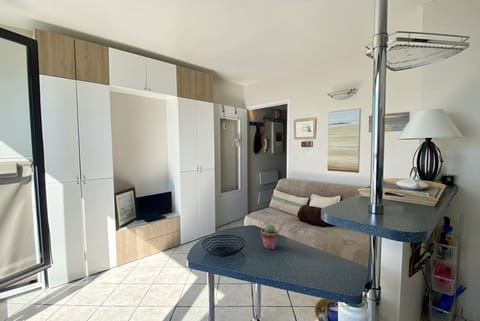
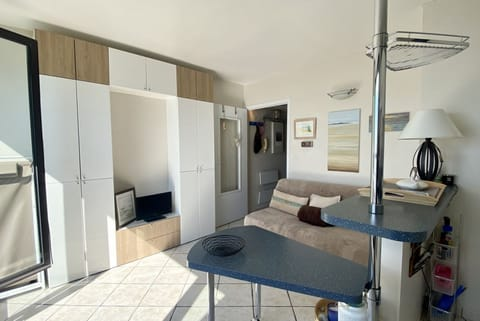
- potted succulent [260,223,279,250]
